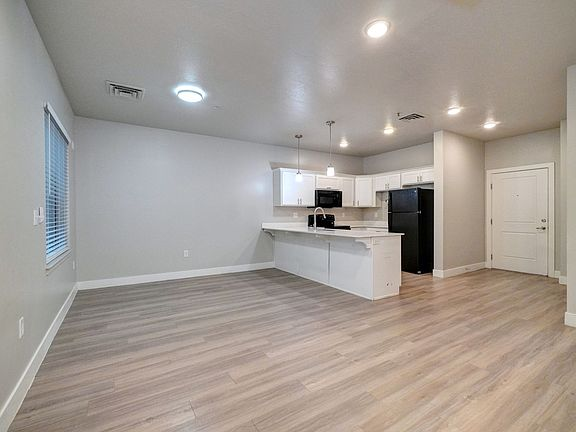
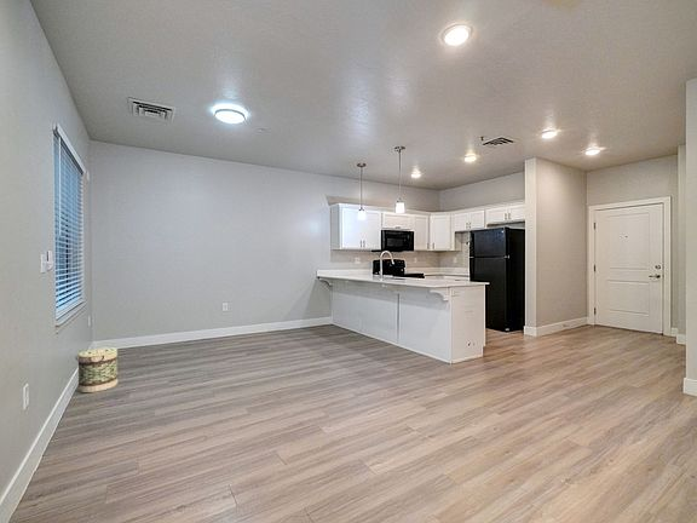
+ basket [75,346,119,393]
